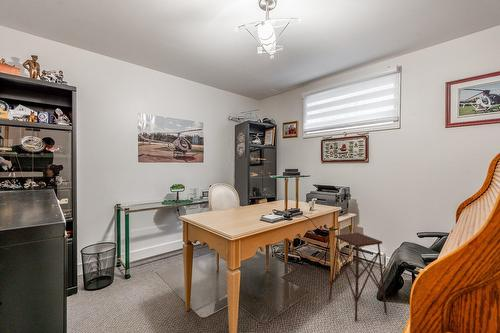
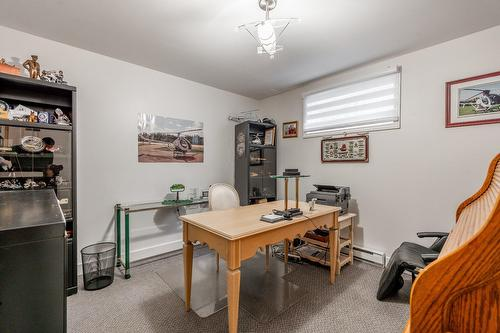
- side table [328,232,388,322]
